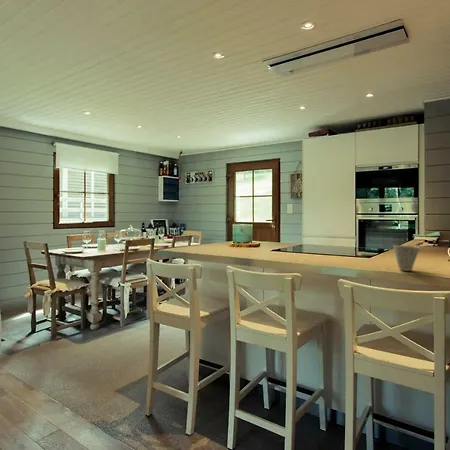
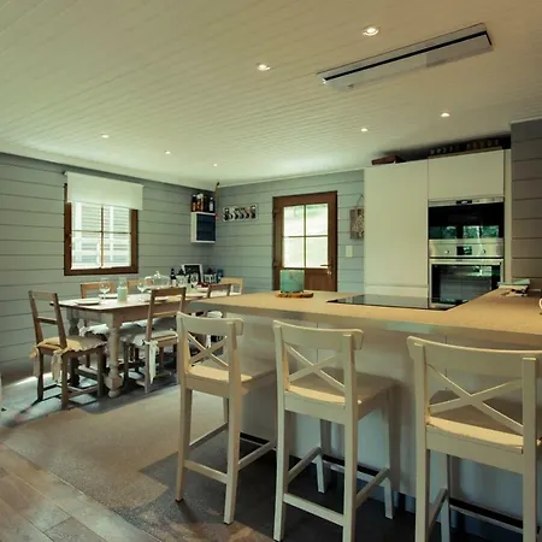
- cup [393,244,421,272]
